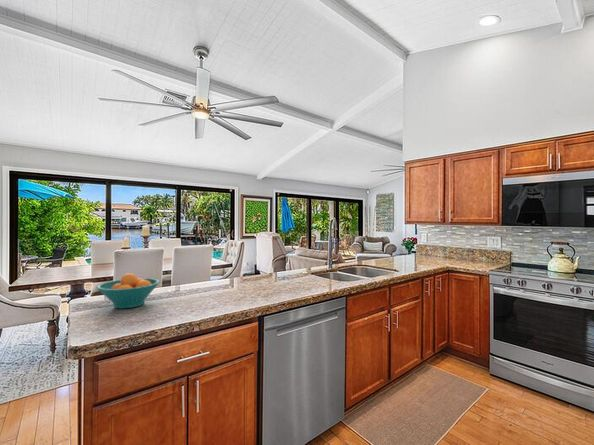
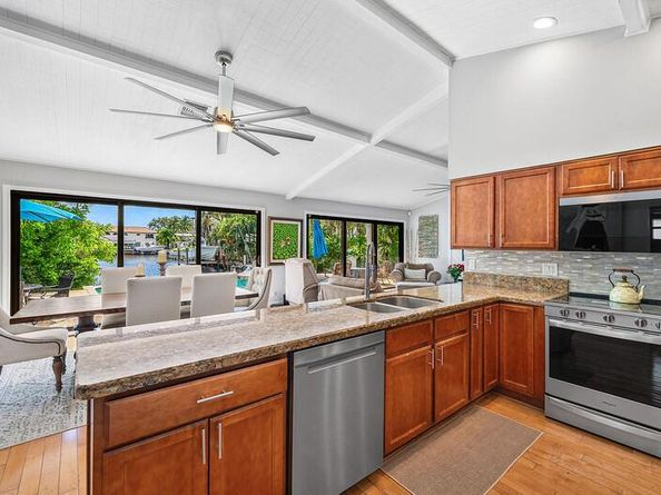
- fruit bowl [95,272,161,309]
